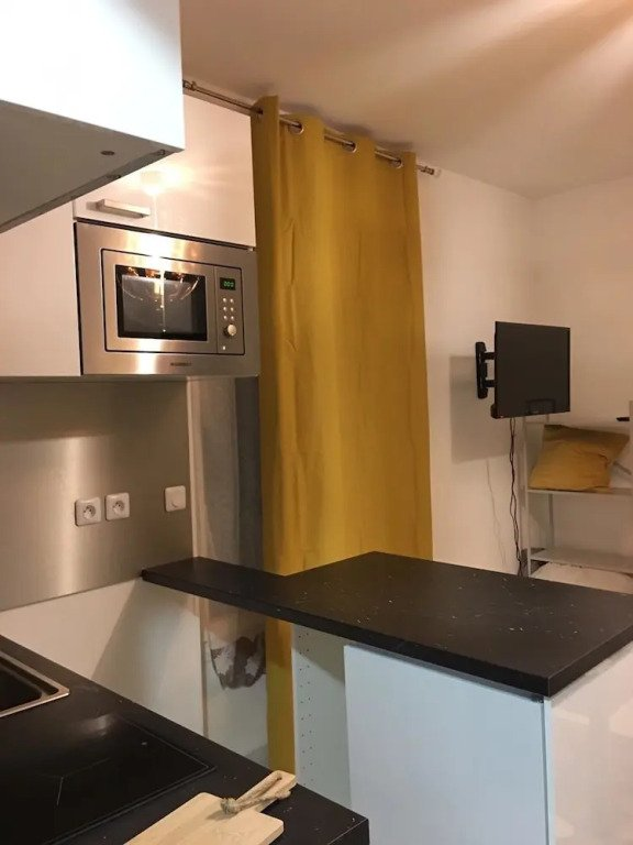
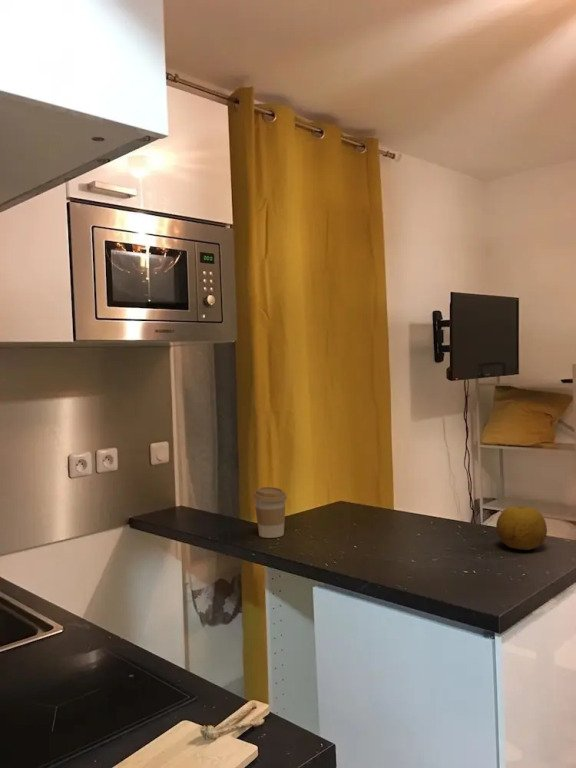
+ fruit [495,506,548,551]
+ coffee cup [253,486,288,539]
